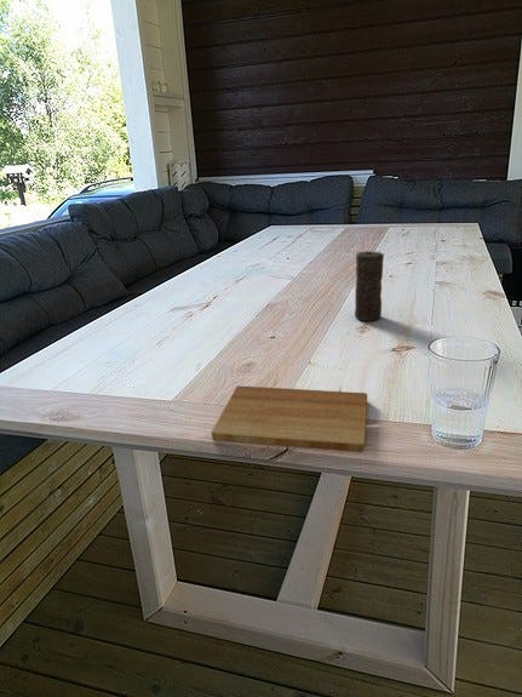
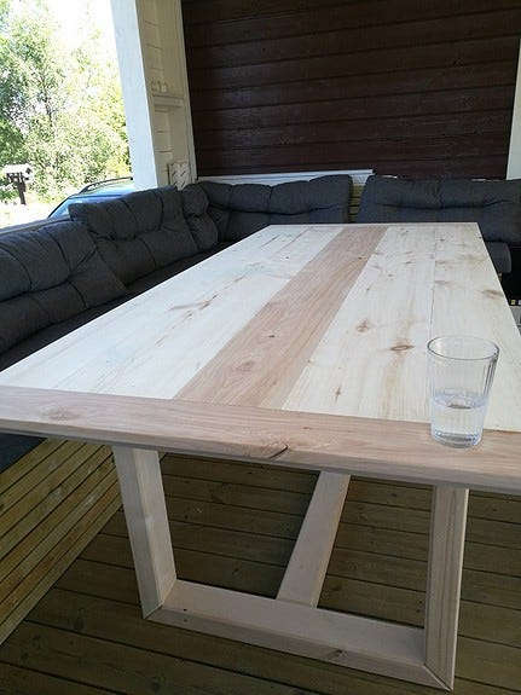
- candle [354,250,385,322]
- cutting board [211,385,368,453]
